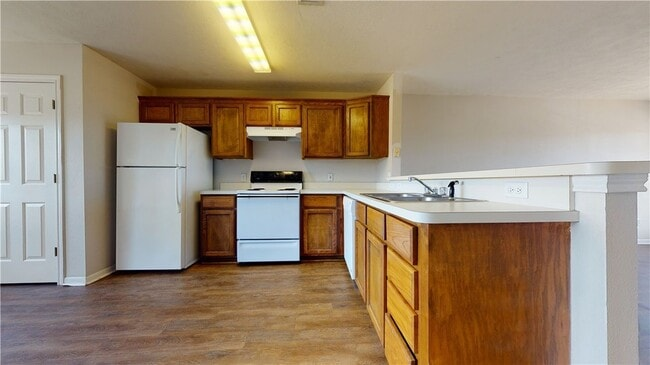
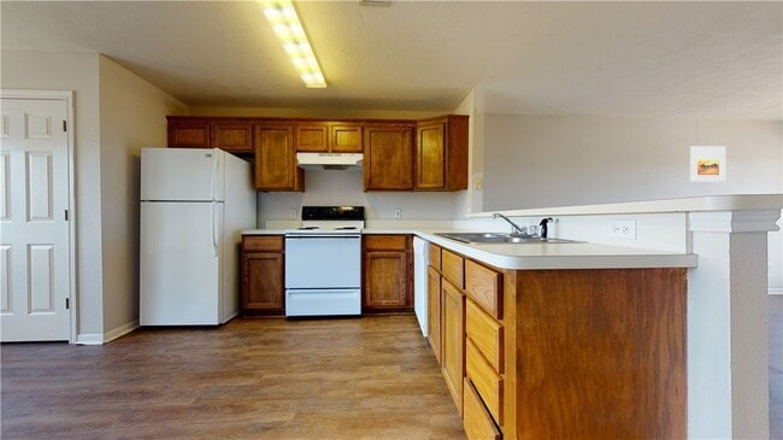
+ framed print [689,145,726,183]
